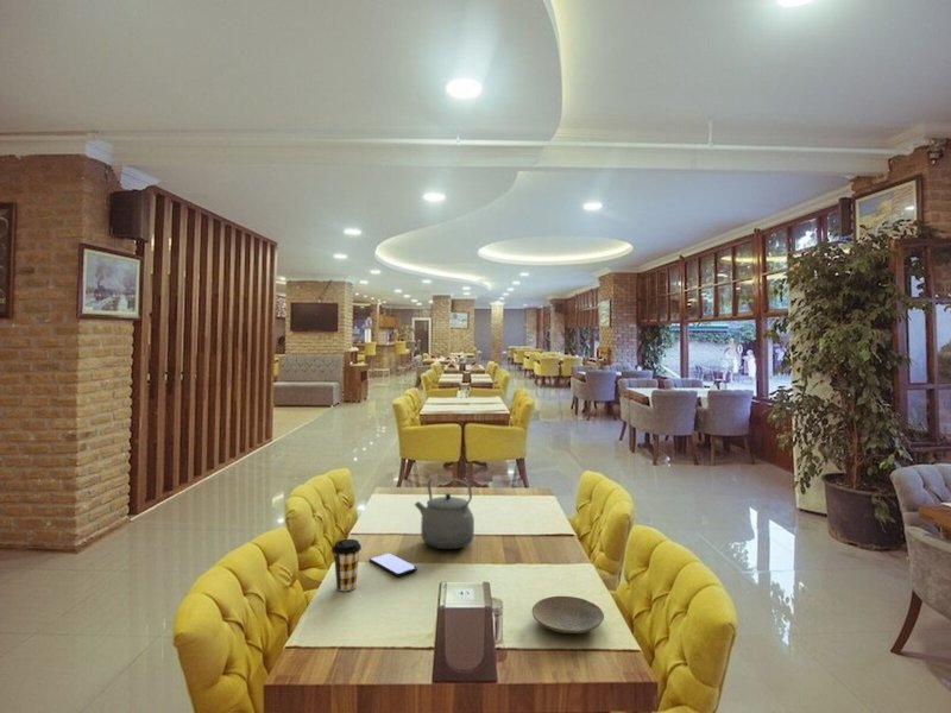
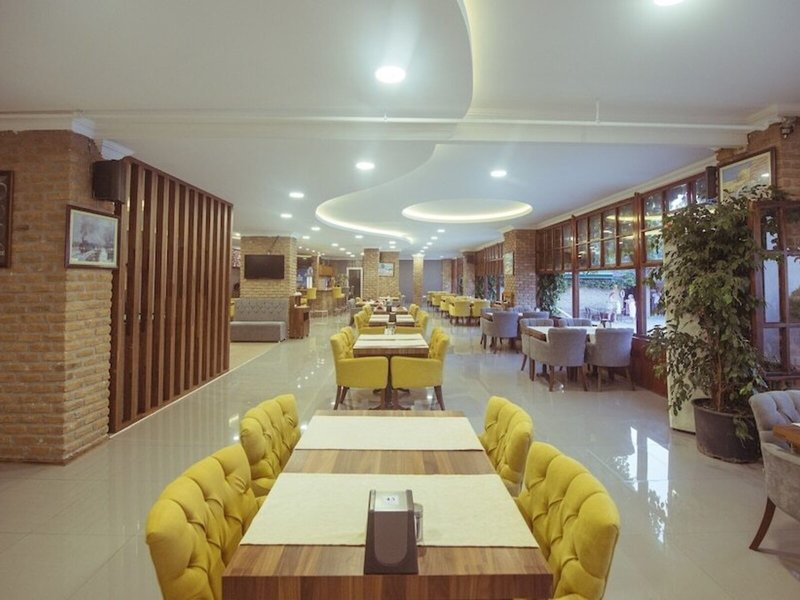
- smartphone [369,551,418,578]
- plate [531,595,605,635]
- tea kettle [414,477,476,550]
- coffee cup [332,538,363,592]
